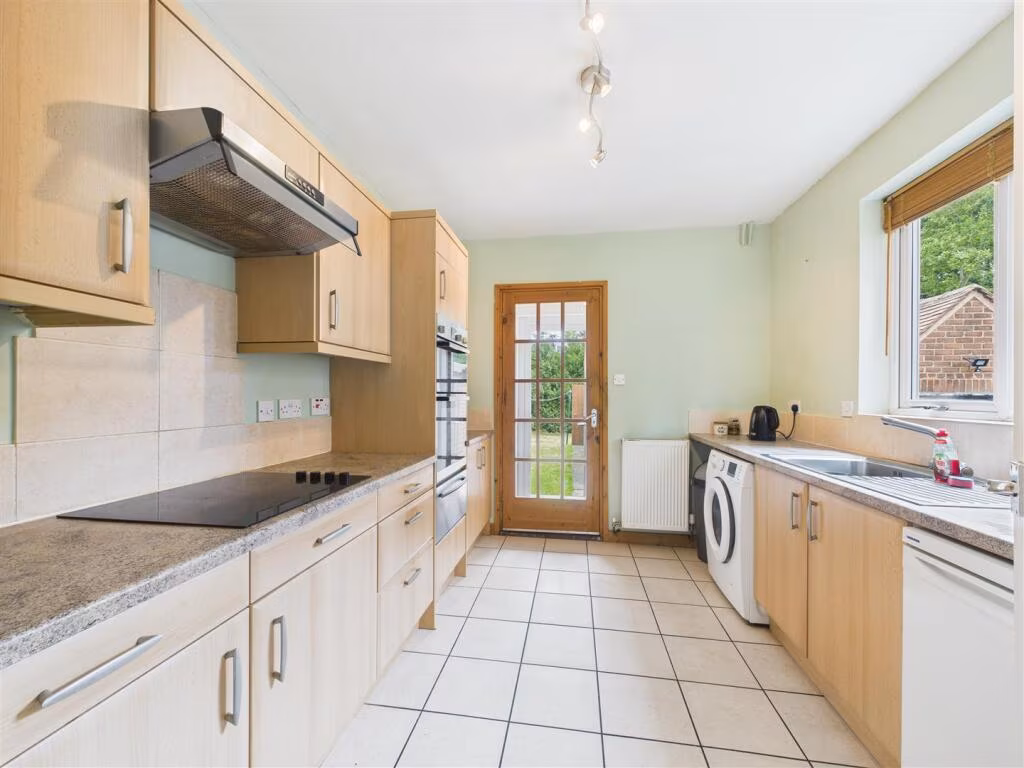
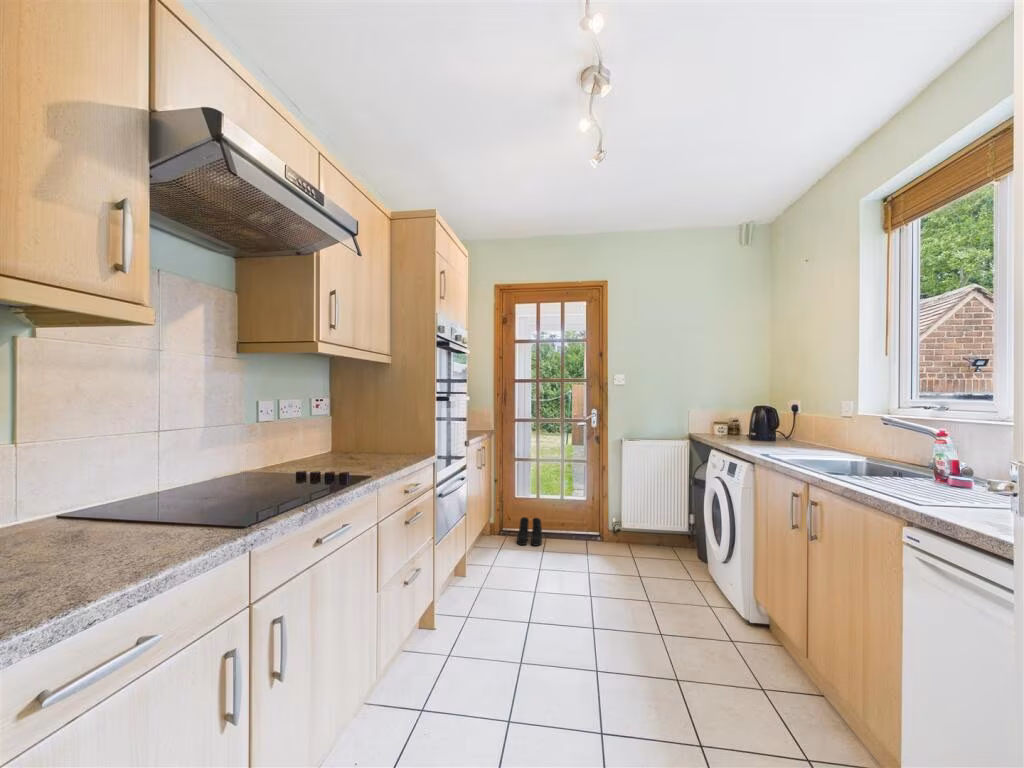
+ boots [516,516,543,547]
